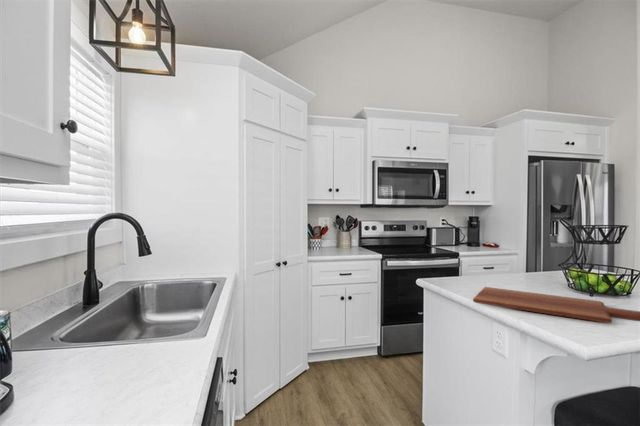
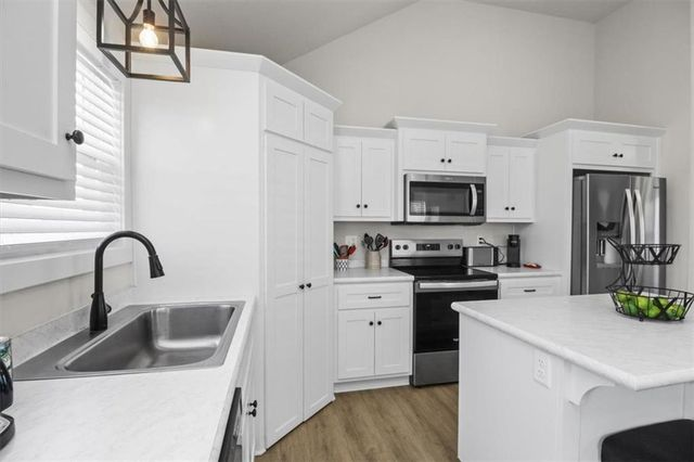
- cutting board [472,286,640,324]
